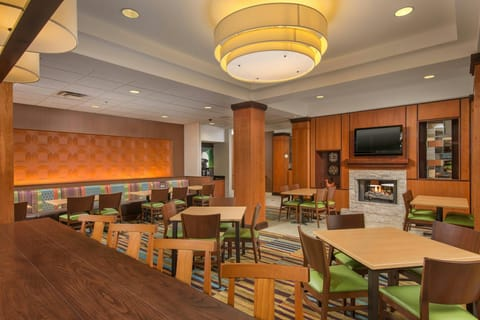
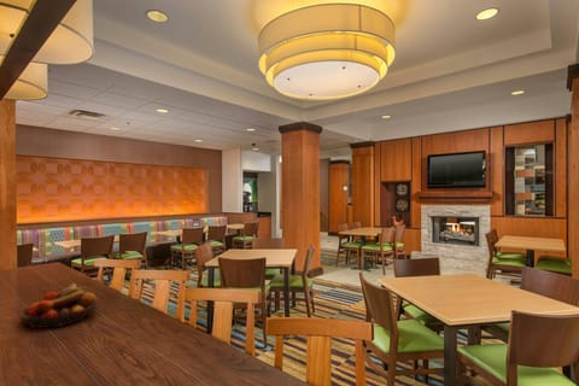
+ fruit bowl [19,282,99,329]
